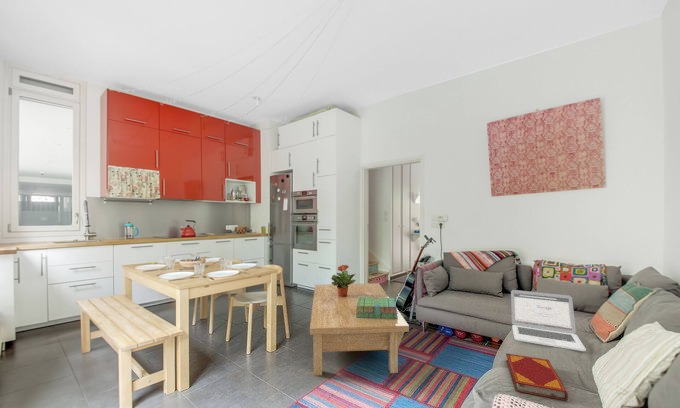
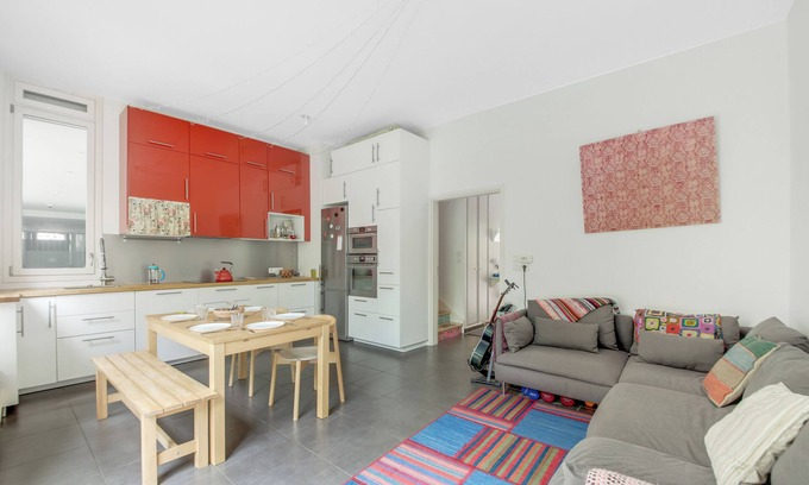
- potted plant [330,264,357,297]
- laptop [510,289,587,352]
- coffee table [309,282,410,377]
- stack of books [356,297,398,318]
- hardback book [505,352,569,402]
